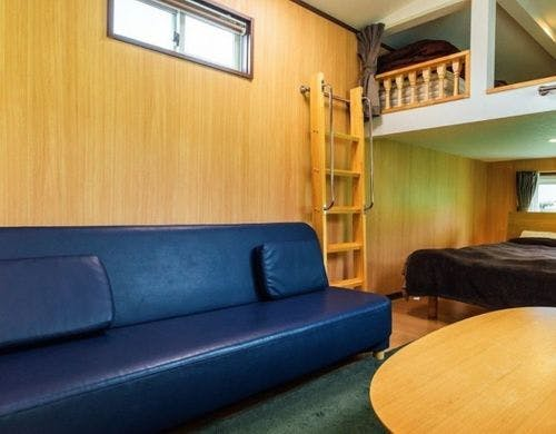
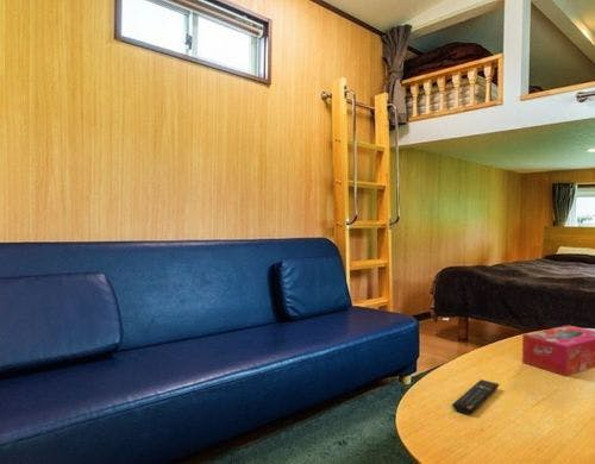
+ tissue box [521,324,595,377]
+ remote control [451,378,500,415]
